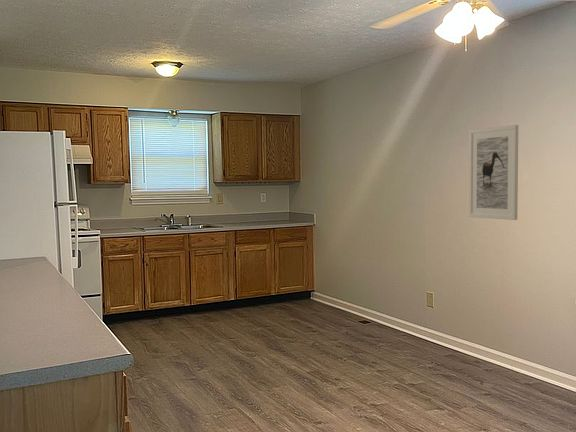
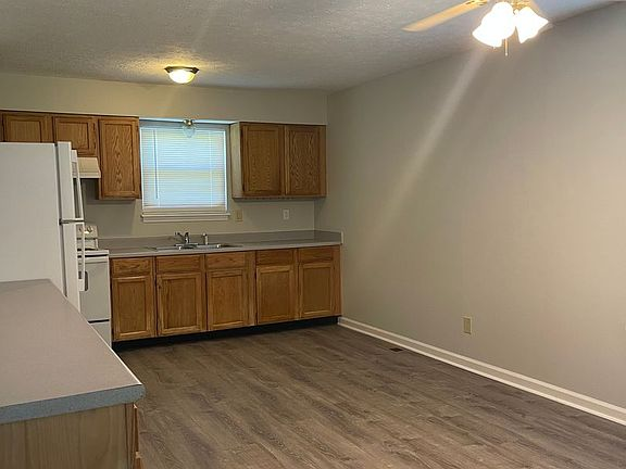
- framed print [468,124,519,221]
